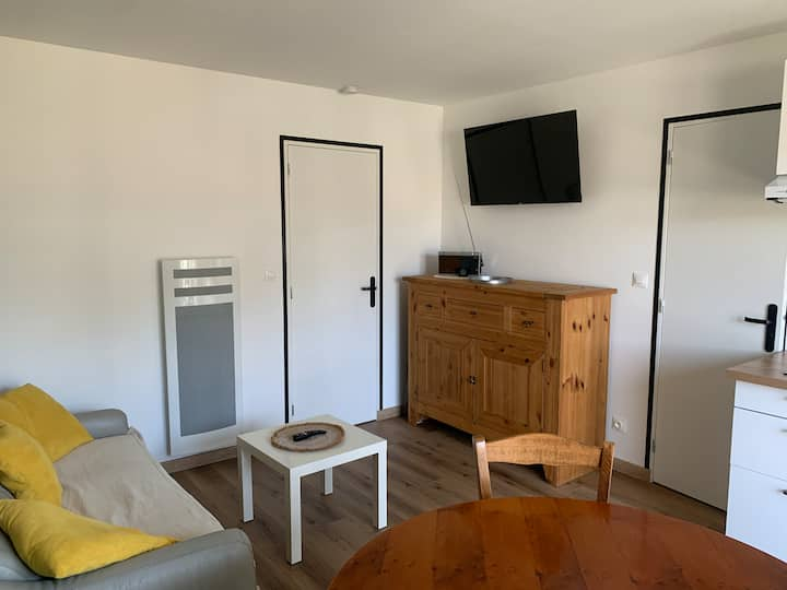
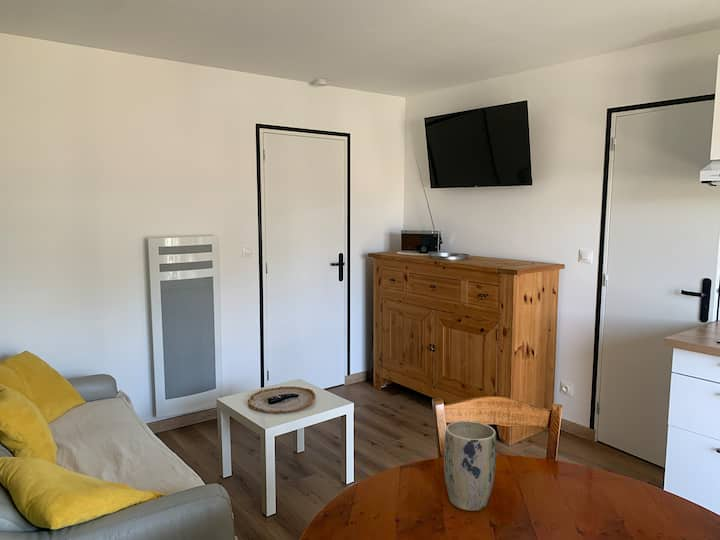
+ plant pot [443,420,497,512]
